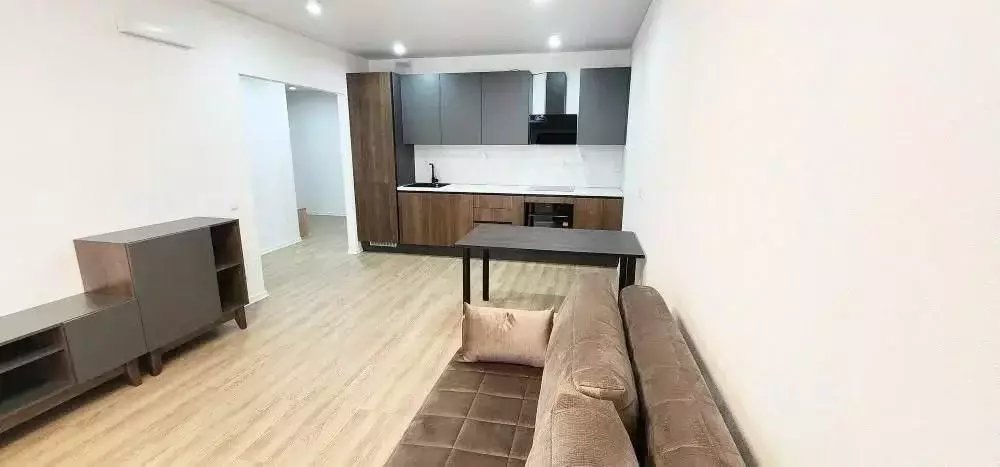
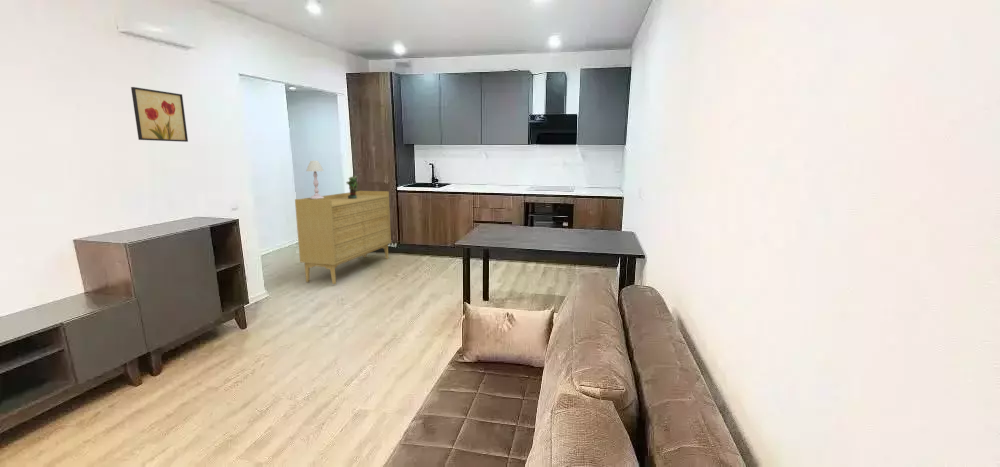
+ wall art [130,86,189,143]
+ table lamp [305,160,325,199]
+ potted plant [345,172,363,199]
+ sideboard [294,190,392,285]
